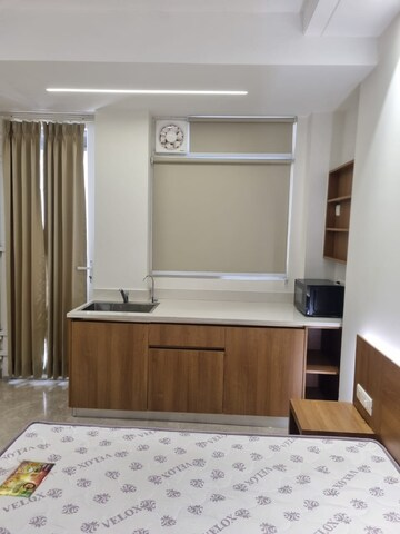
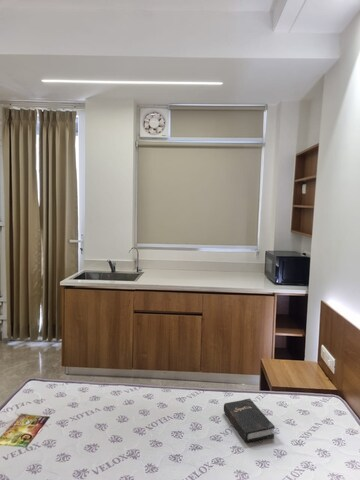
+ hardback book [223,398,276,444]
